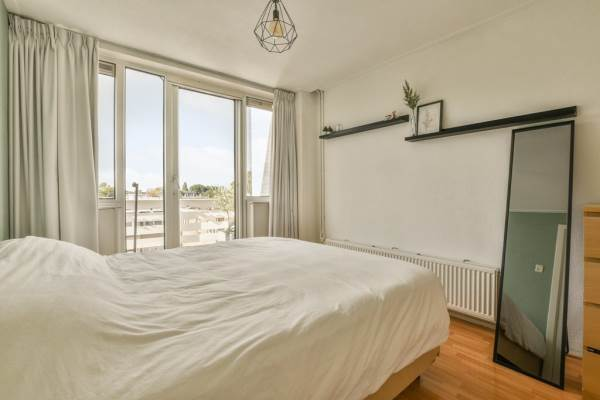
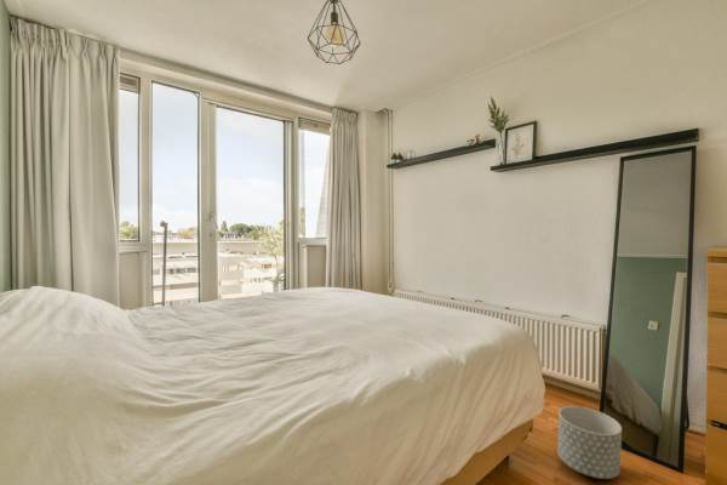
+ planter [556,405,623,480]
